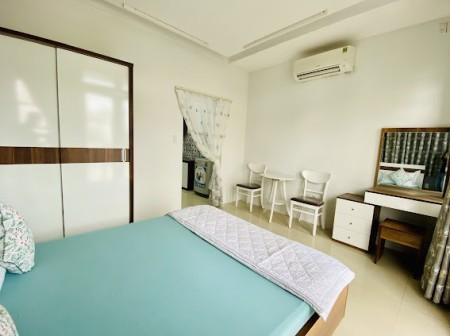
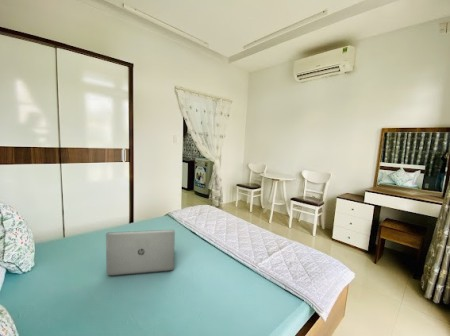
+ laptop [105,229,176,277]
